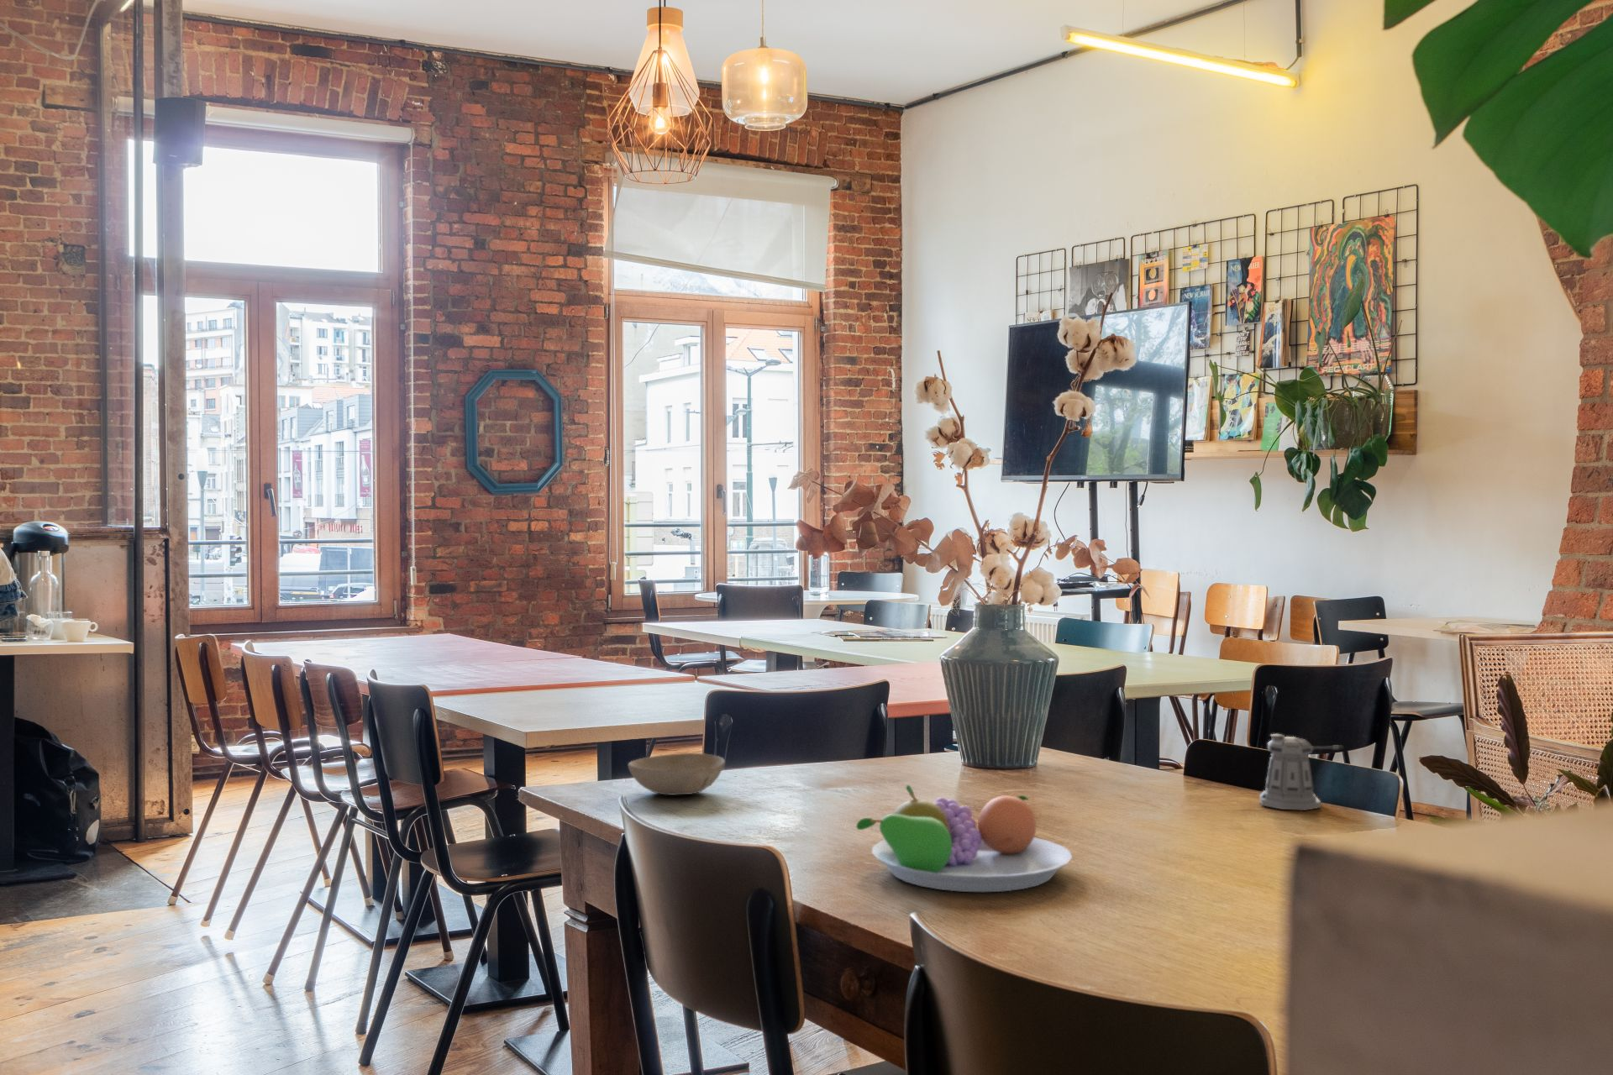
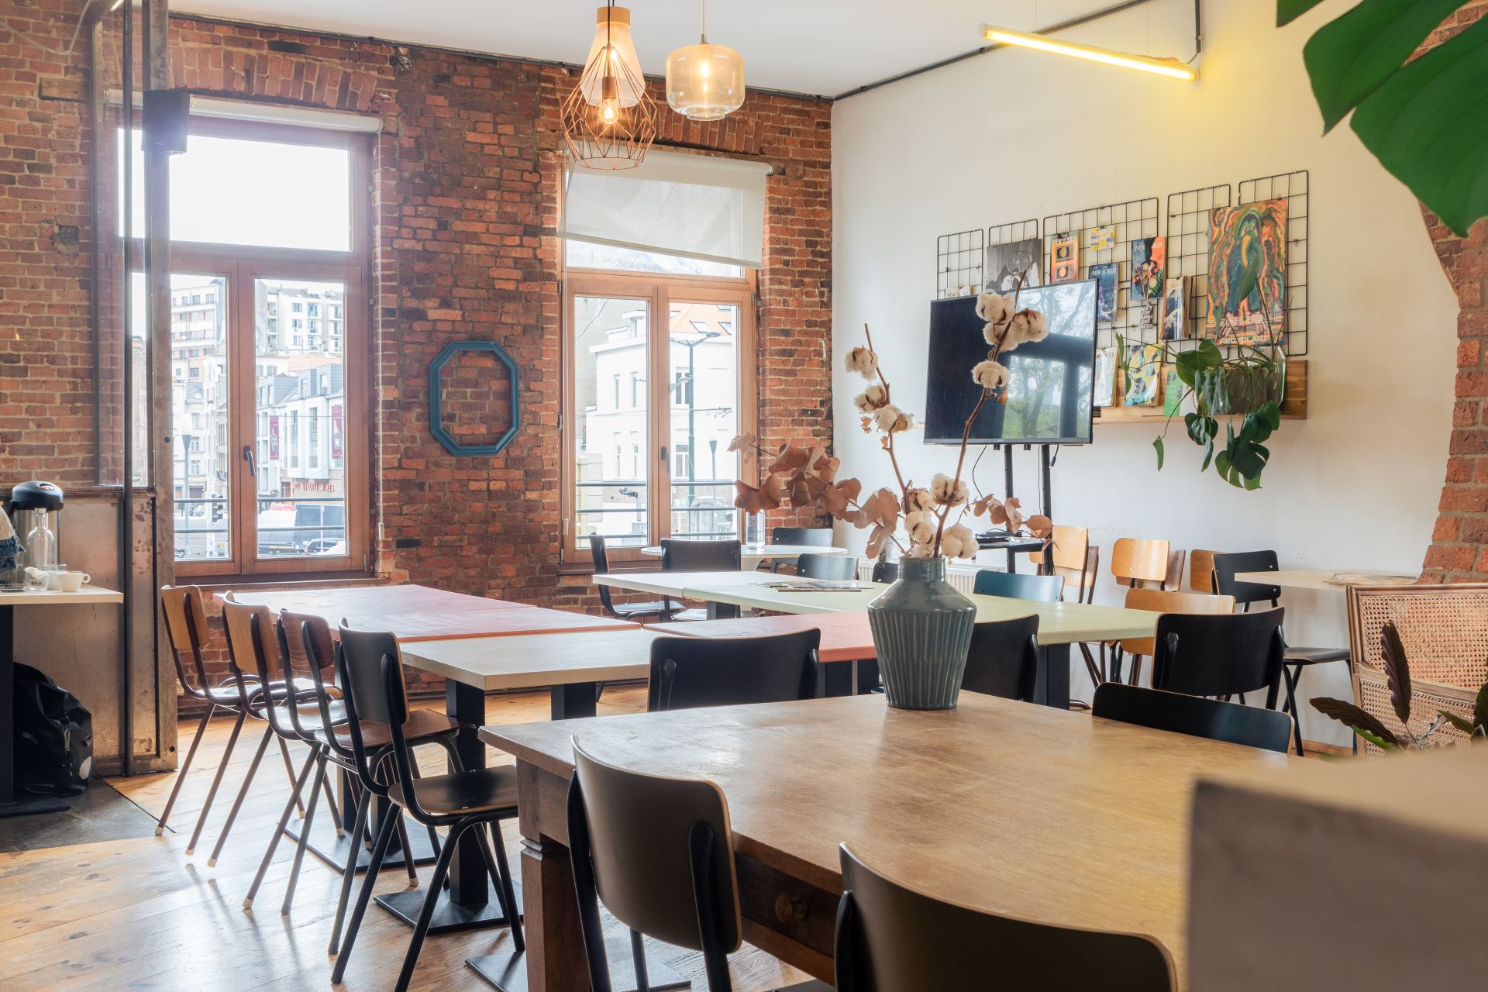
- bowl [628,752,726,797]
- fruit bowl [856,785,1073,893]
- pepper shaker [1259,733,1344,811]
